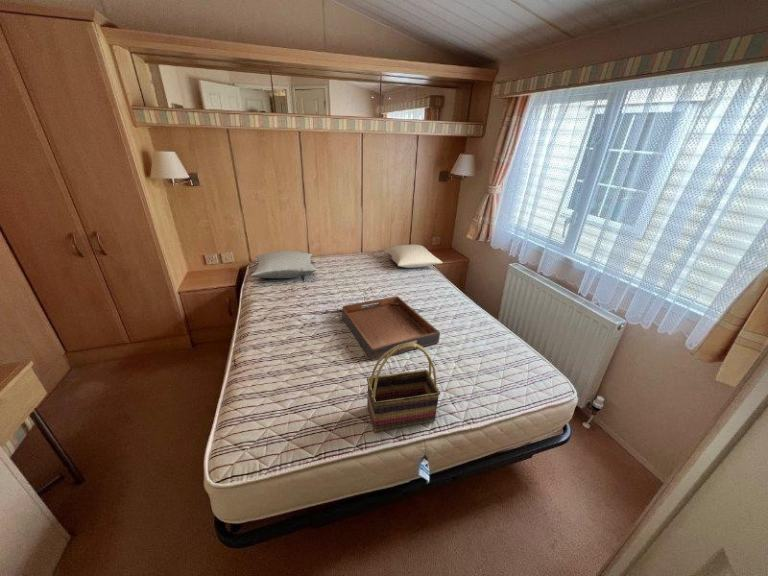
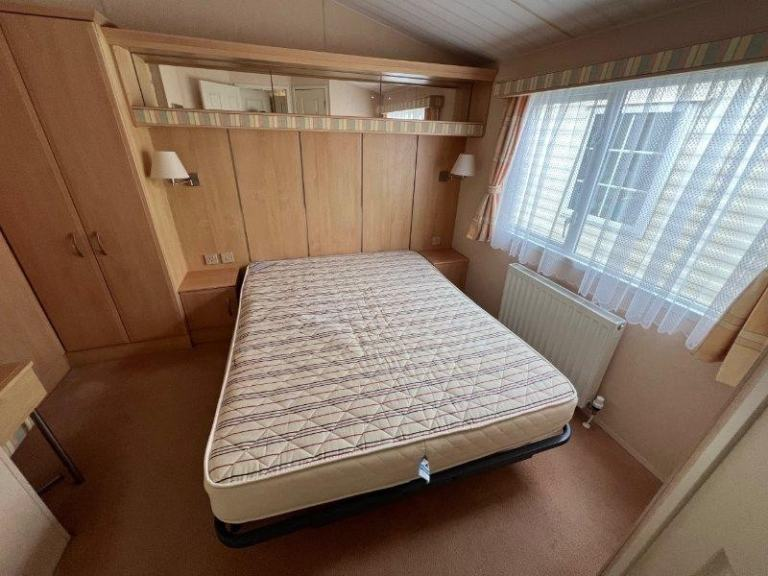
- woven basket [366,343,441,433]
- pillow [383,244,443,269]
- serving tray [341,295,441,362]
- pillow [250,250,318,279]
